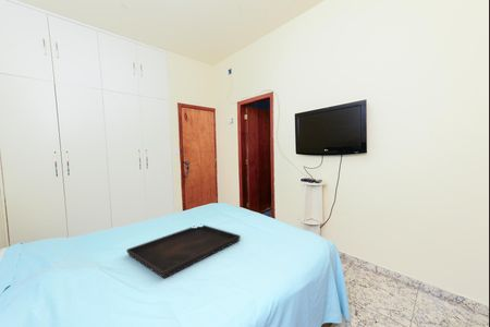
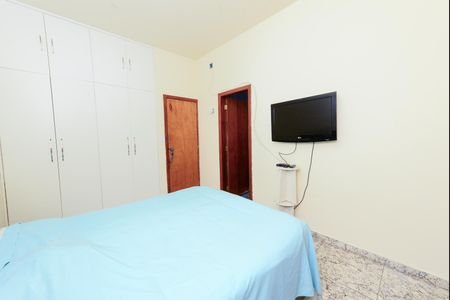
- serving tray [125,225,242,279]
